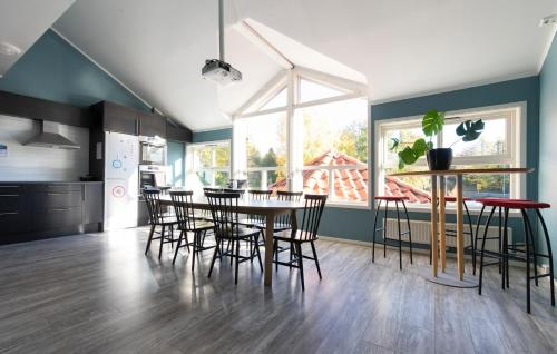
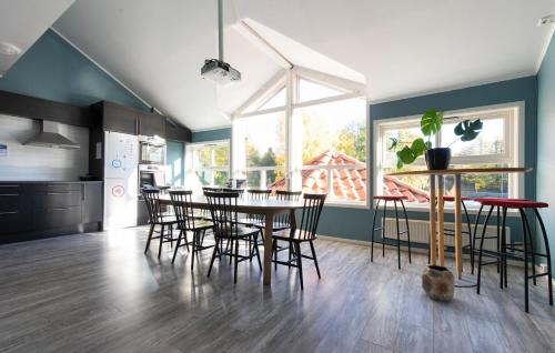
+ planter [421,264,455,302]
